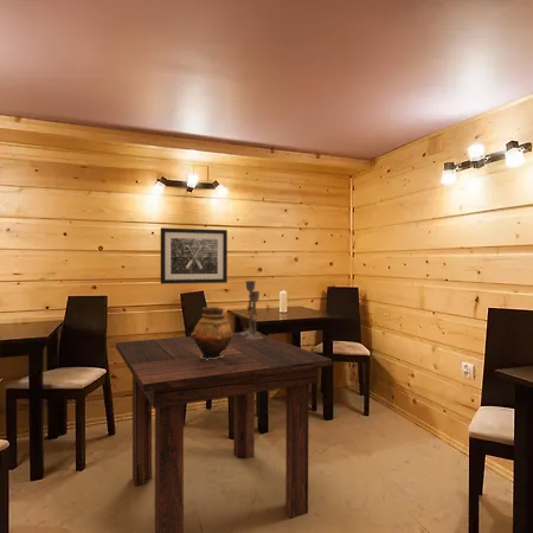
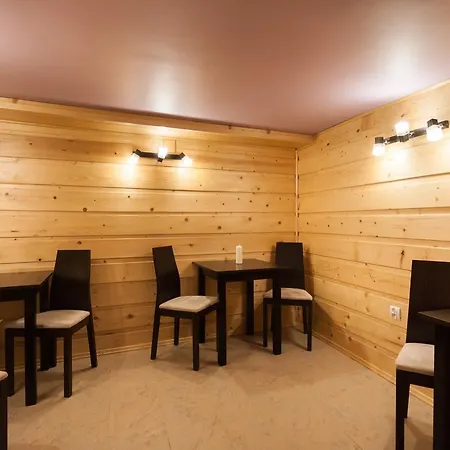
- vase [190,306,235,360]
- dining table [115,330,333,533]
- wall art [160,226,229,285]
- candlestick [239,280,263,340]
